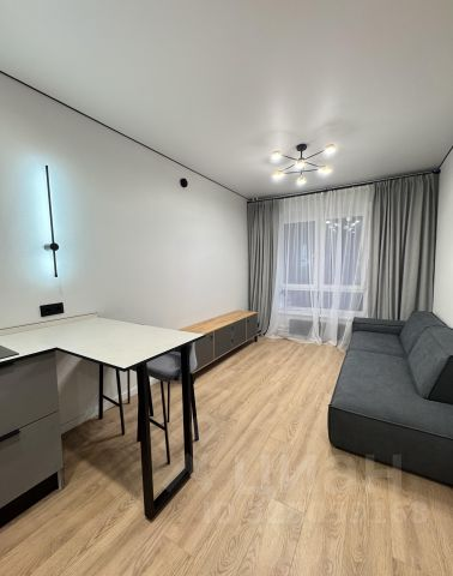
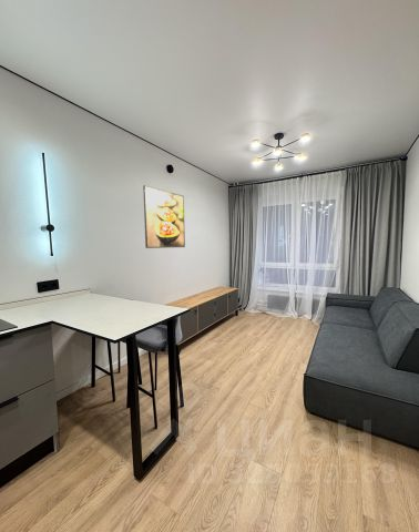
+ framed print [142,184,186,249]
